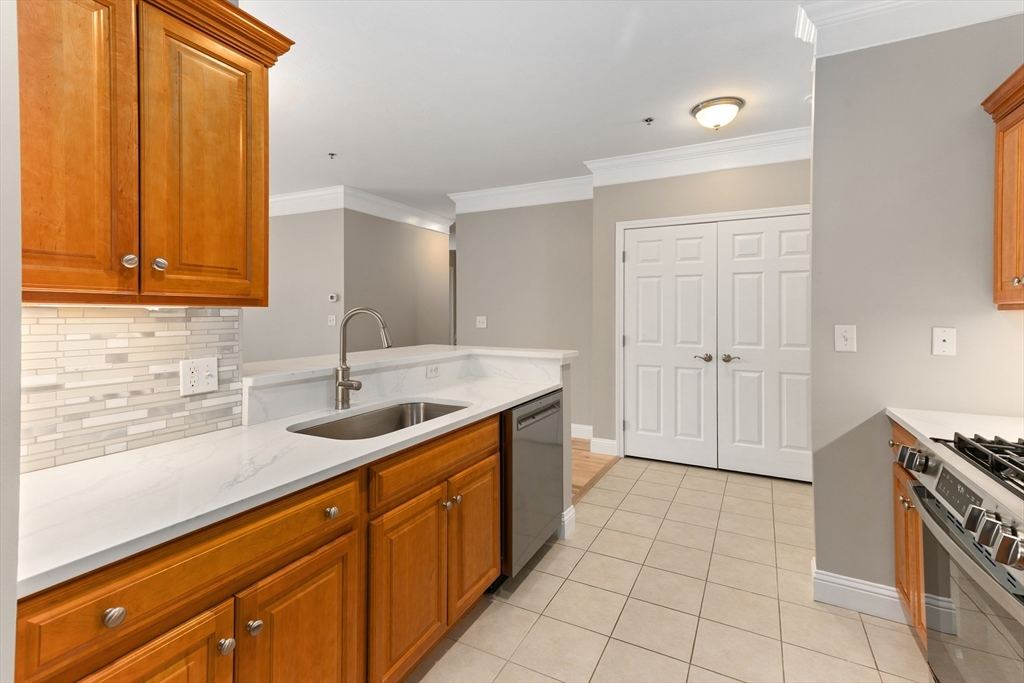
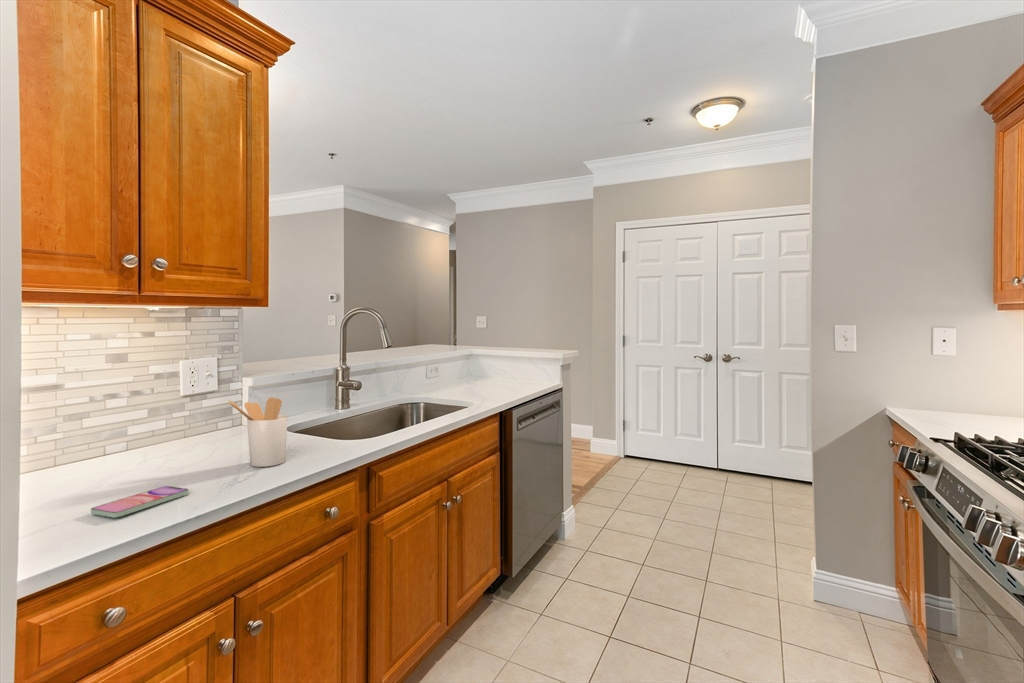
+ utensil holder [228,396,289,468]
+ smartphone [90,485,190,519]
